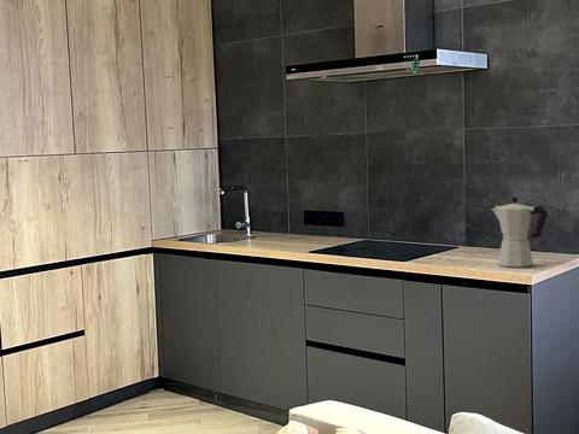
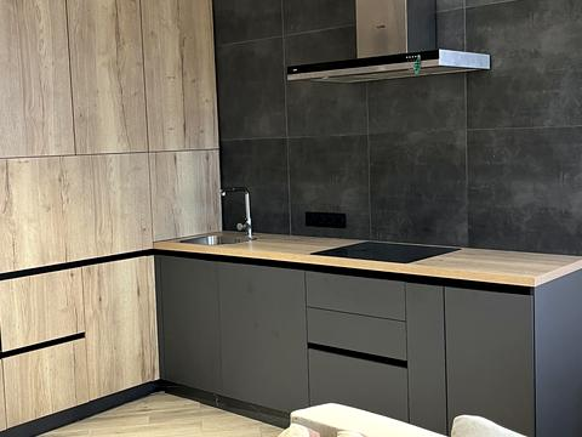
- moka pot [490,195,549,269]
